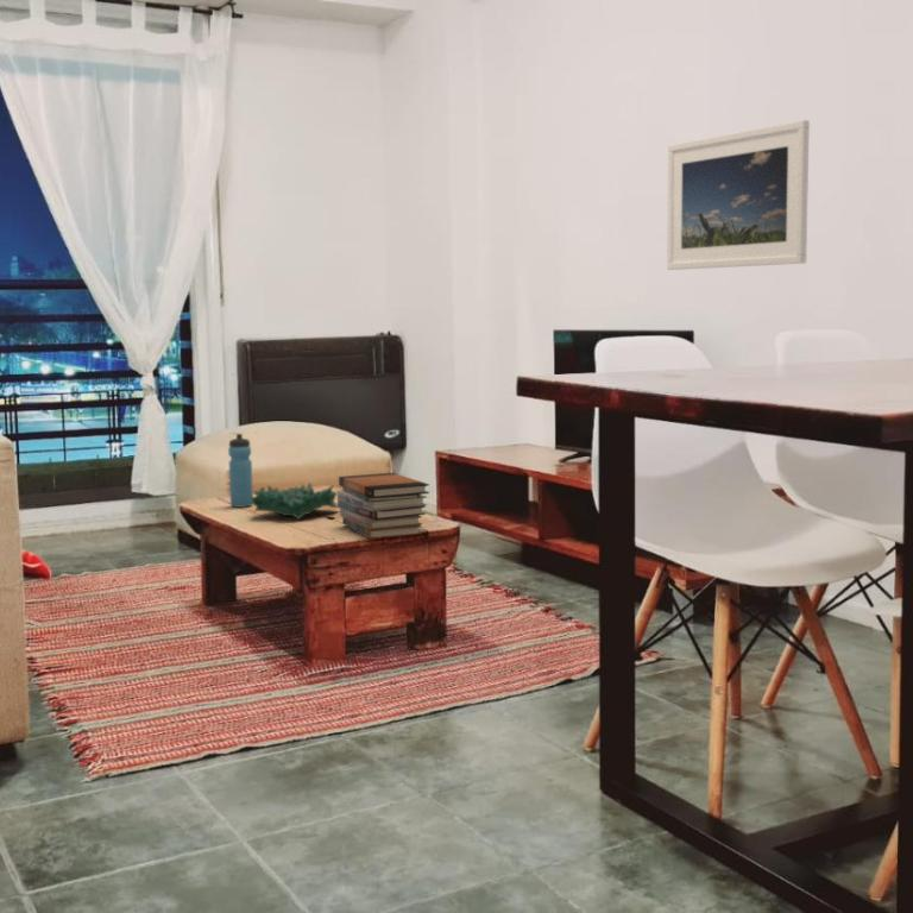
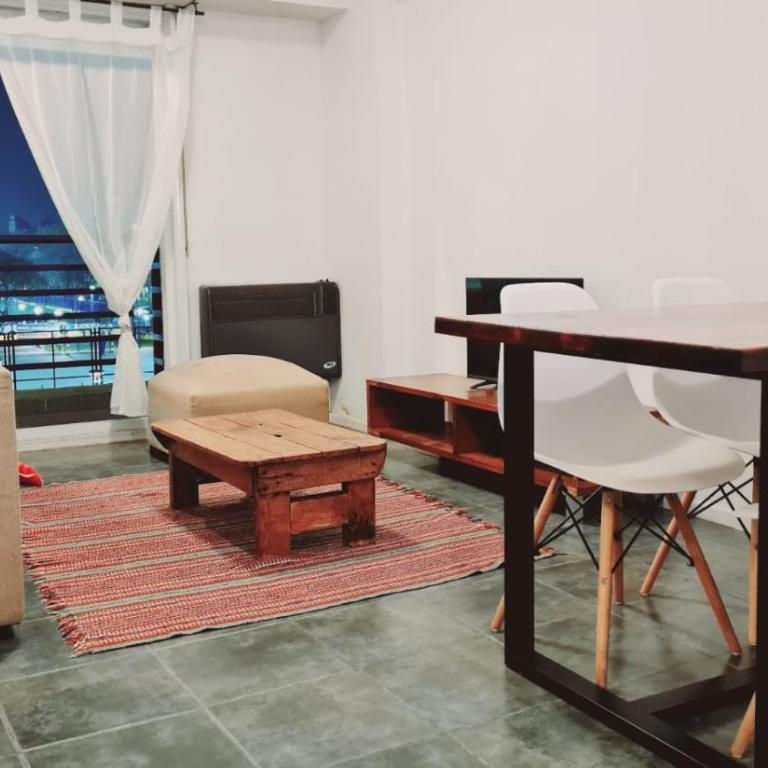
- water bottle [227,433,254,509]
- book stack [336,472,430,540]
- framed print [666,119,811,271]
- decorative bowl [251,481,339,521]
